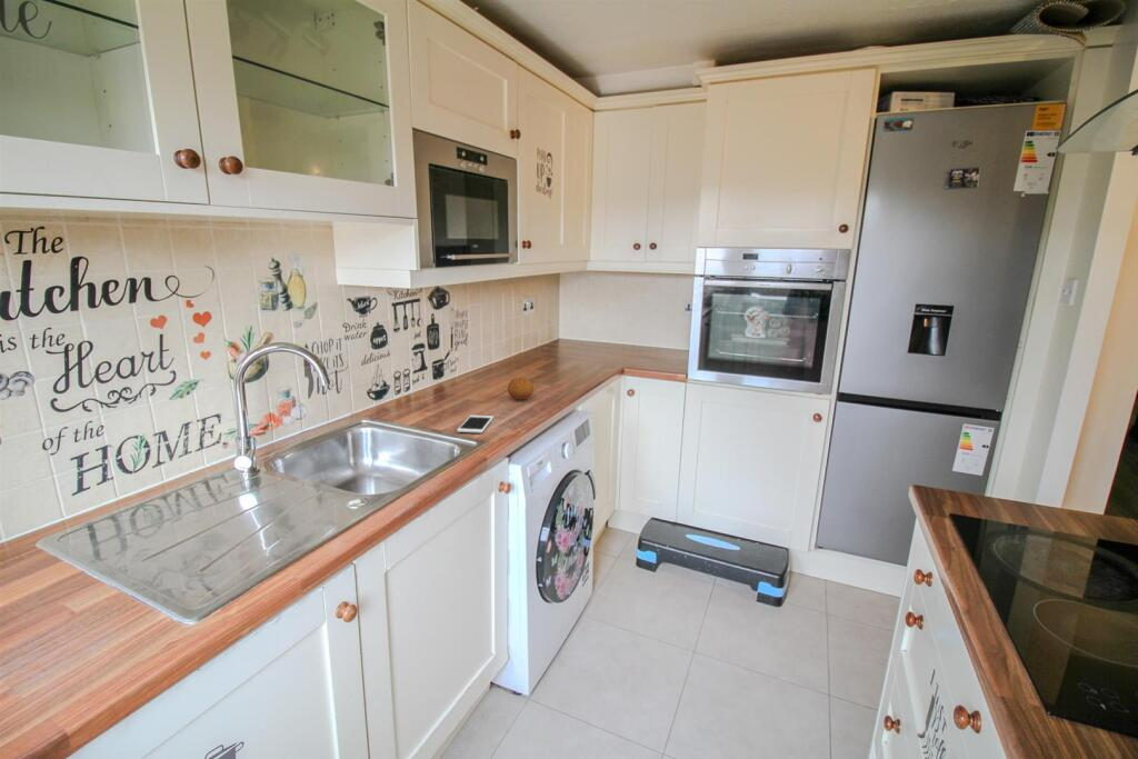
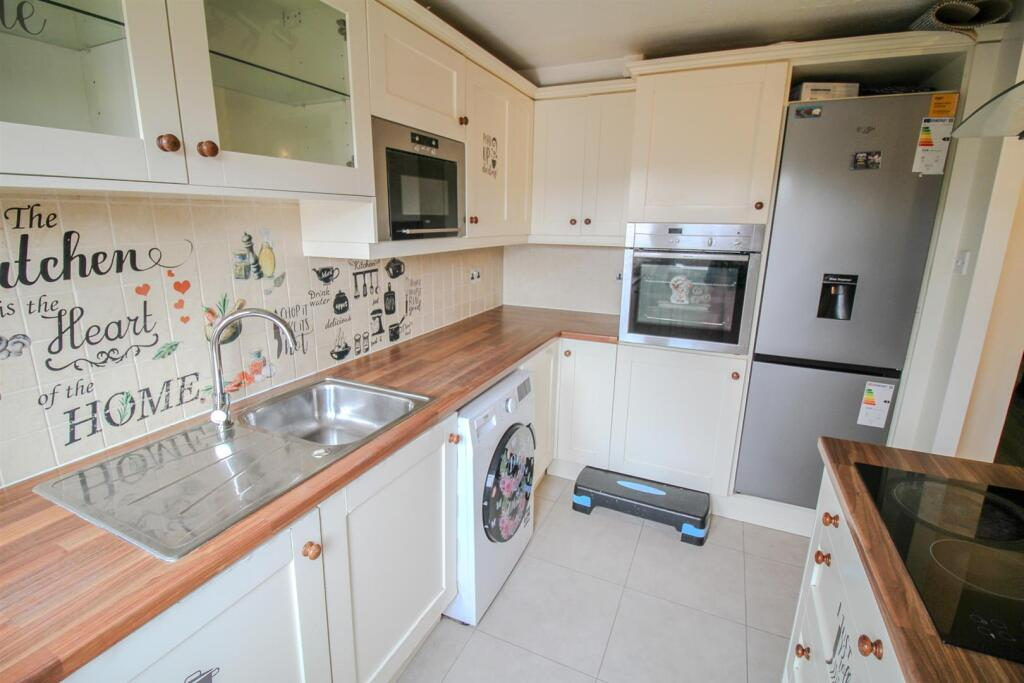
- fruit [507,377,535,401]
- cell phone [456,415,495,435]
